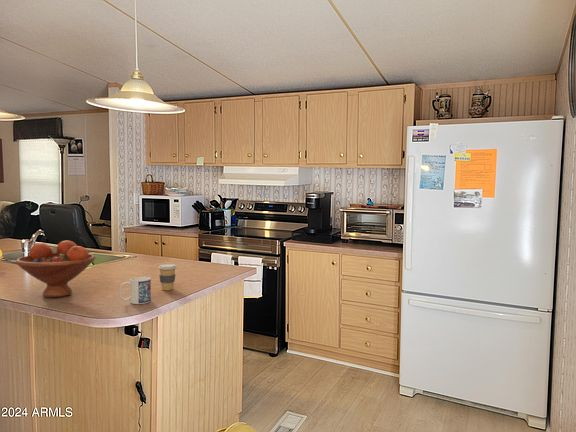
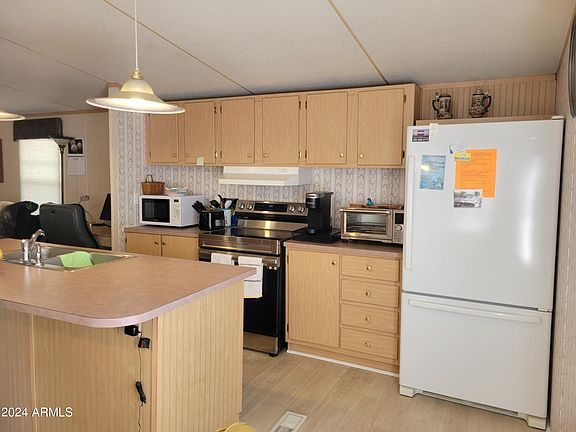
- mug [119,276,152,305]
- coffee cup [157,263,178,291]
- fruit bowl [14,240,96,298]
